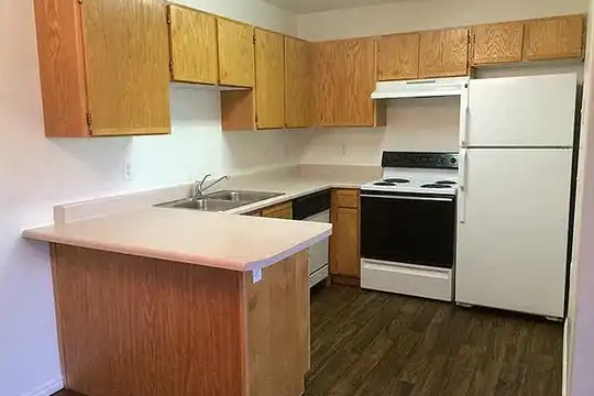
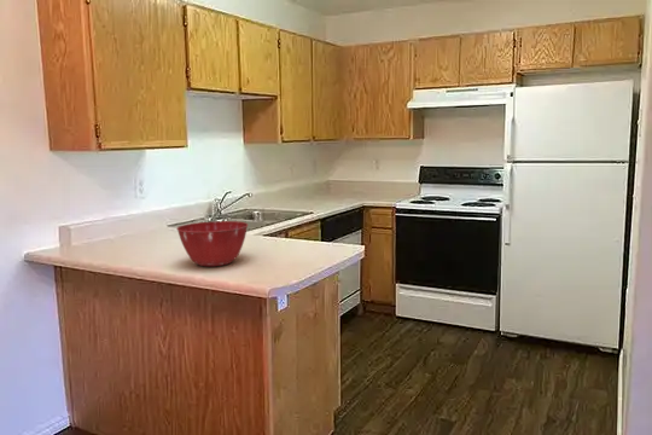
+ mixing bowl [175,220,249,267]
